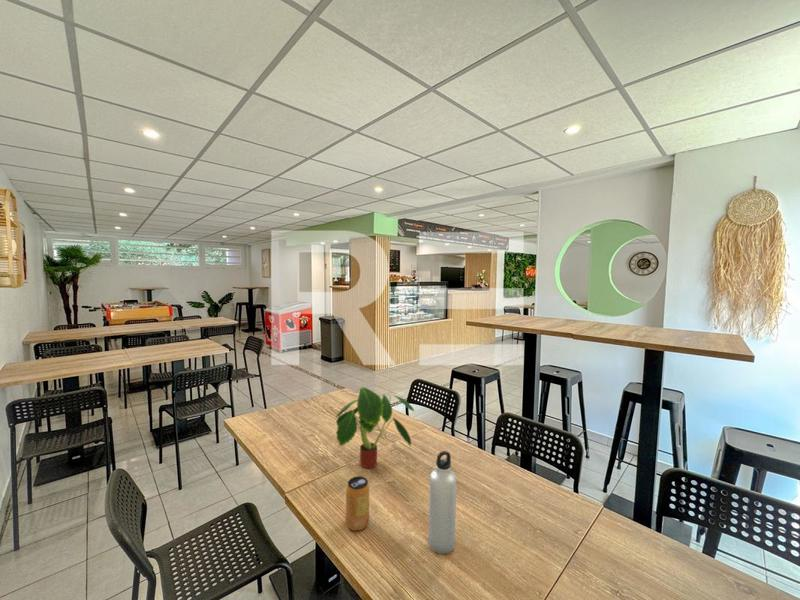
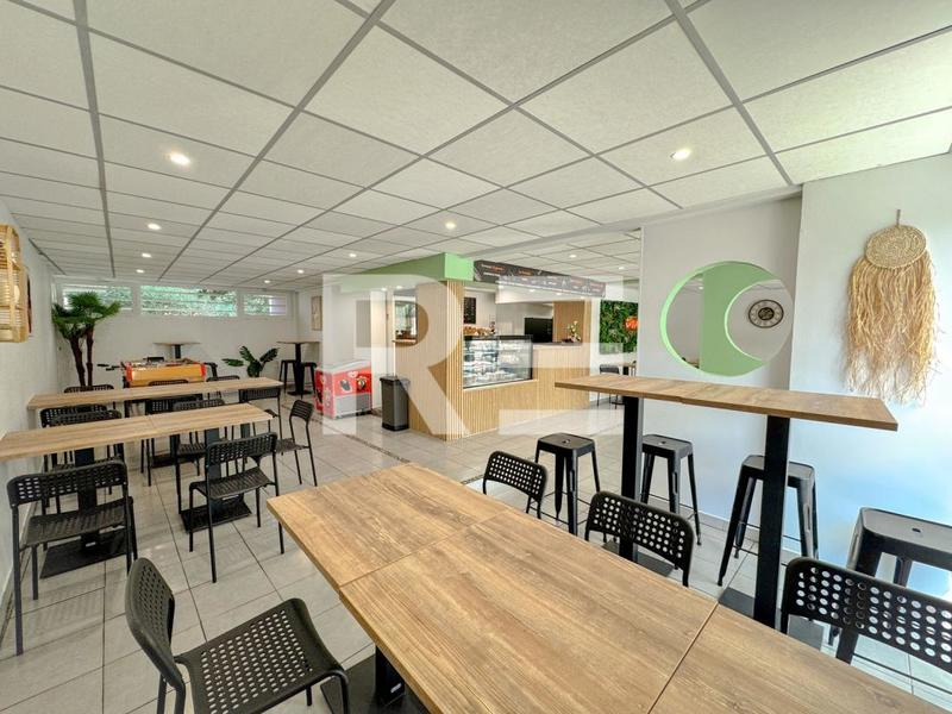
- water bottle [428,450,457,555]
- plant [334,386,416,469]
- beverage can [345,475,370,532]
